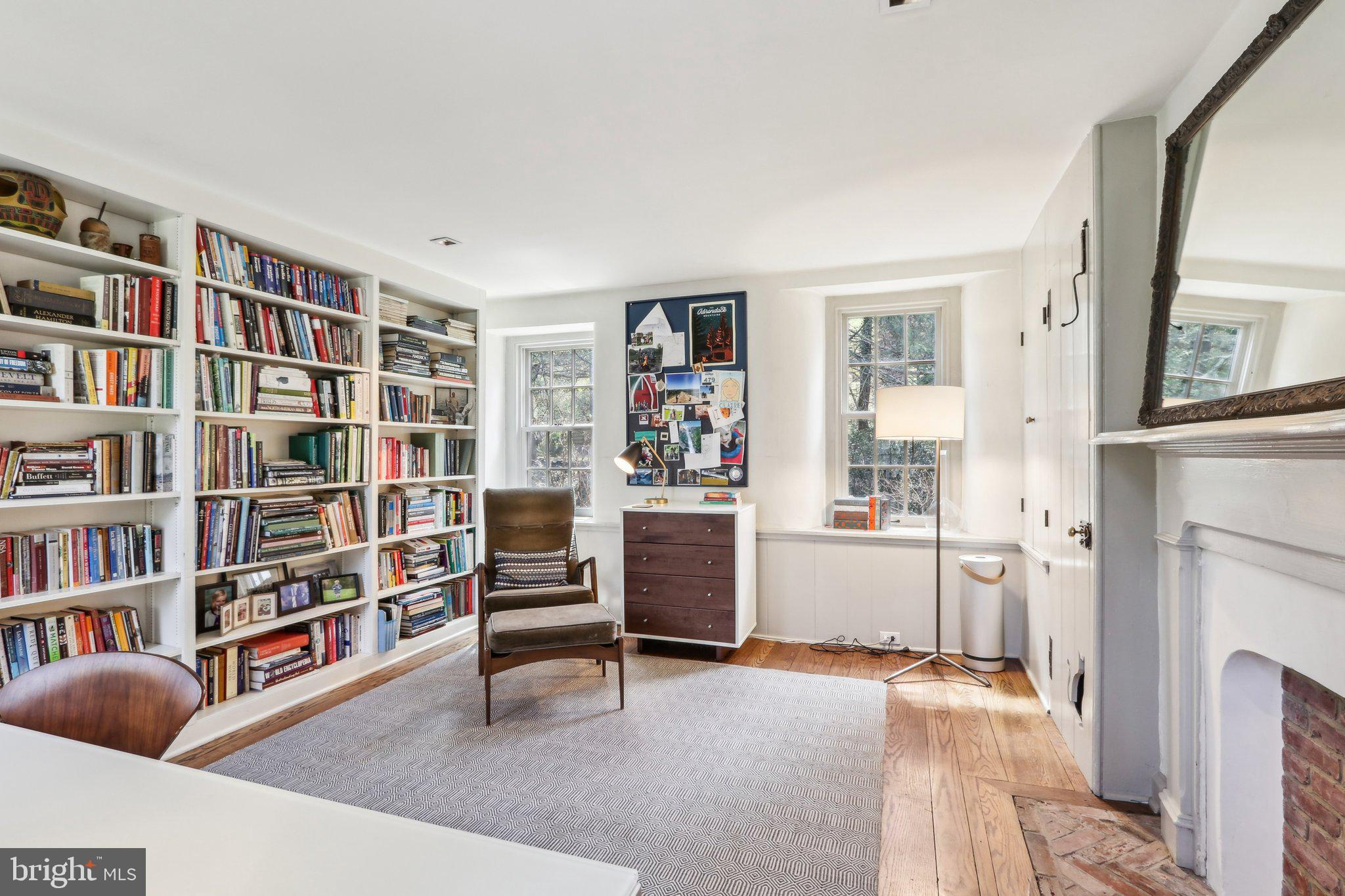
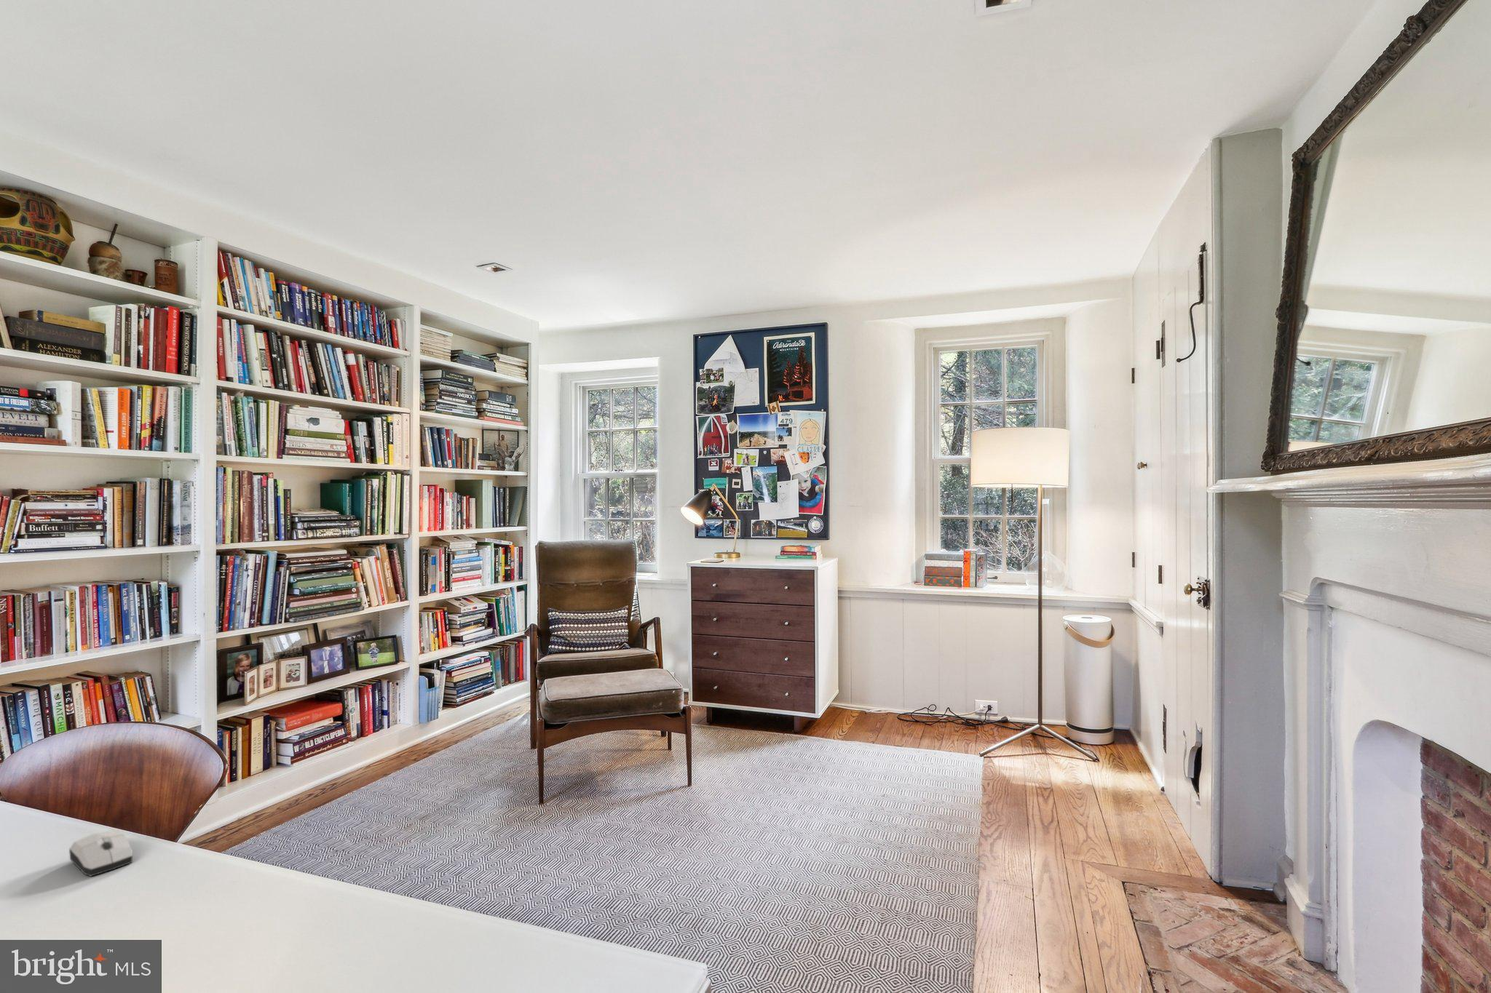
+ computer mouse [69,829,133,878]
